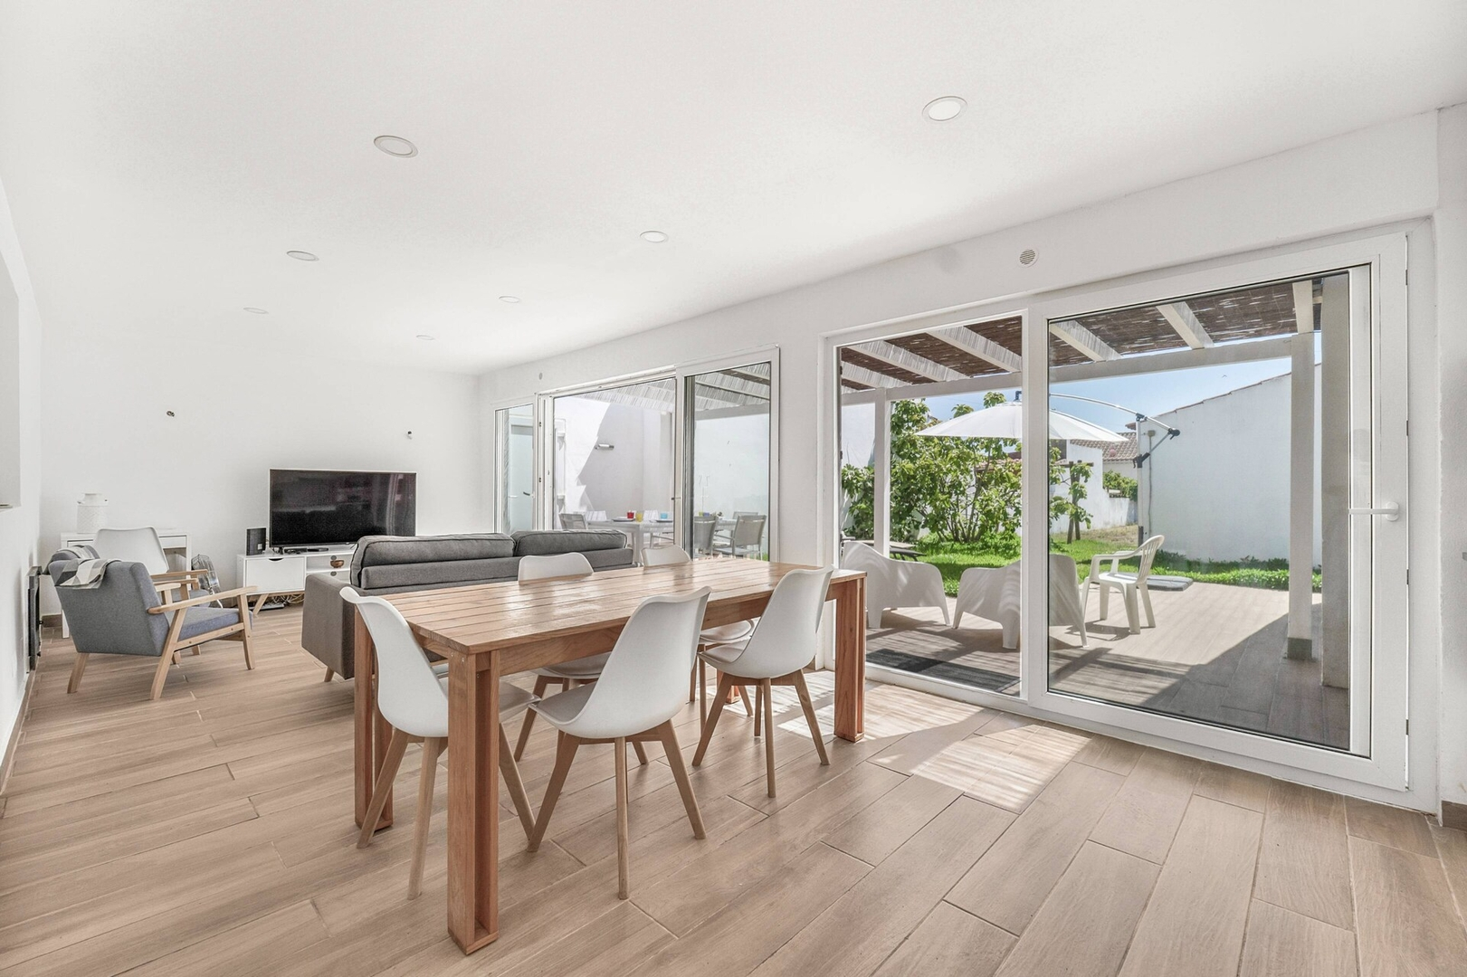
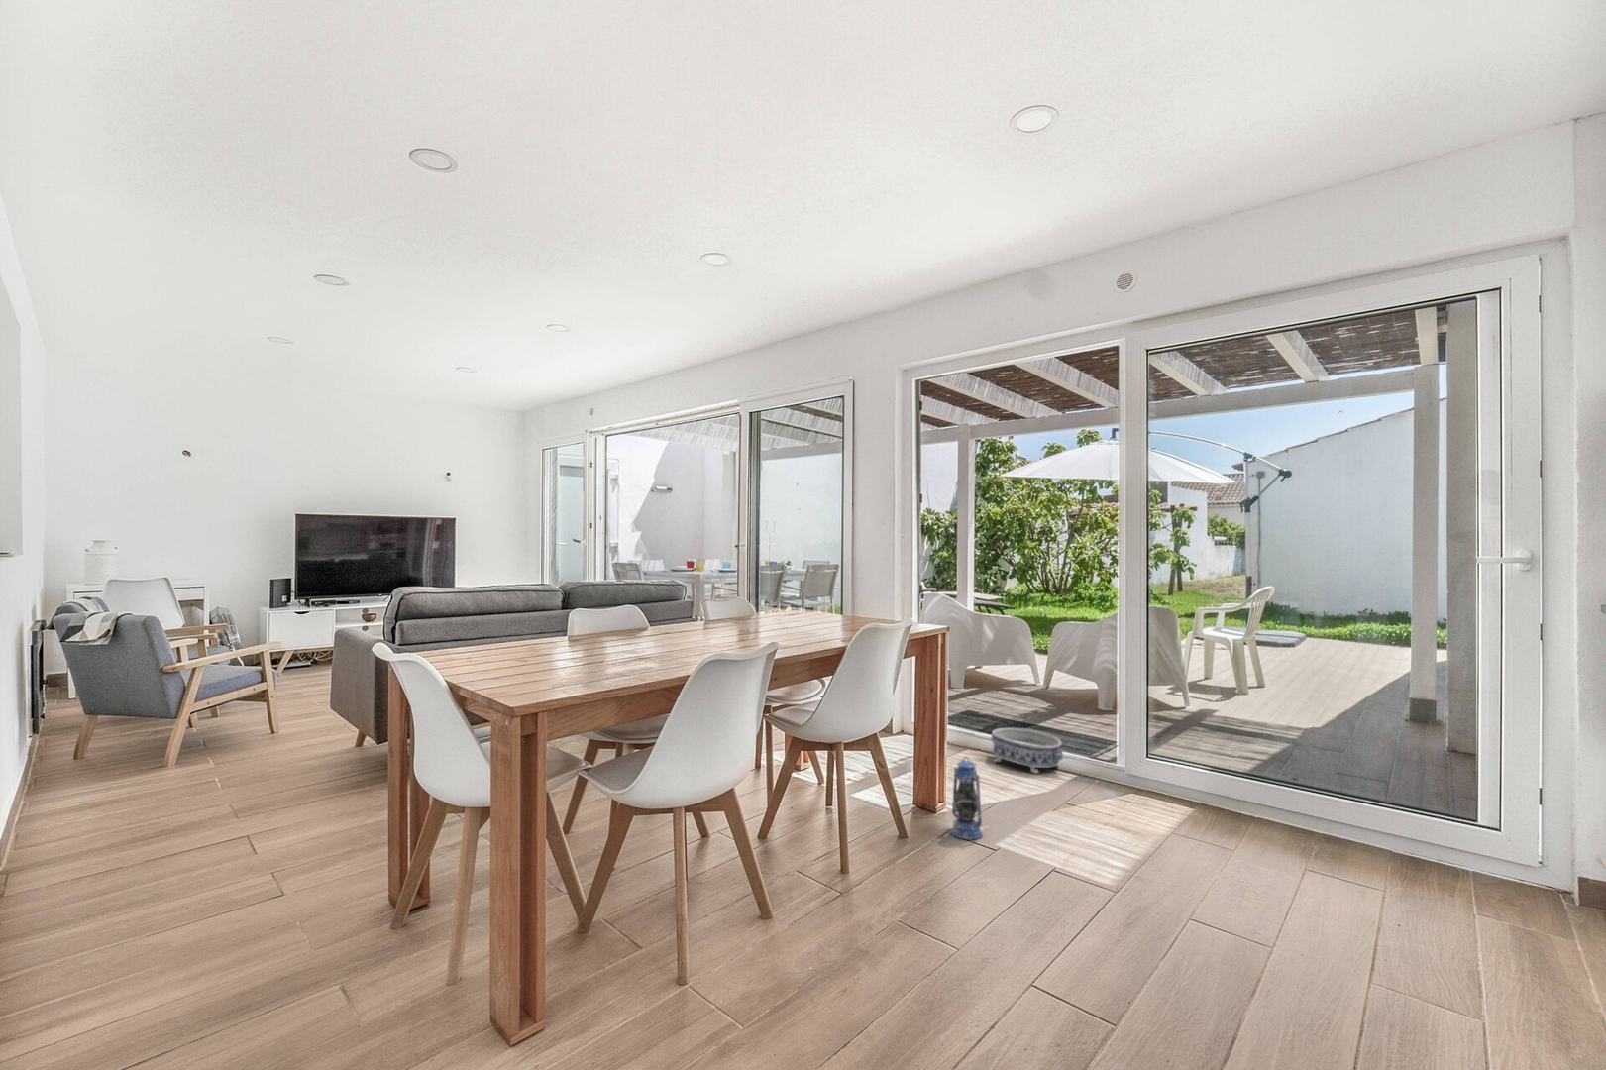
+ decorative bowl [990,726,1064,775]
+ lantern [950,756,984,841]
